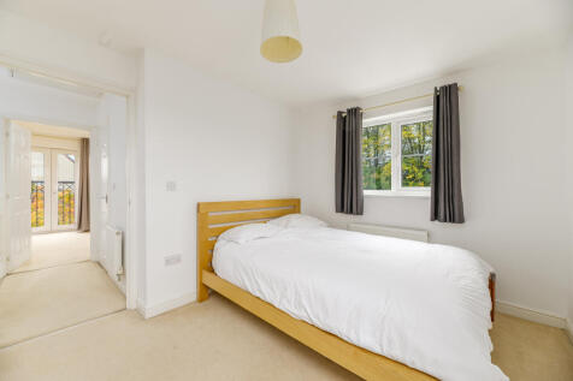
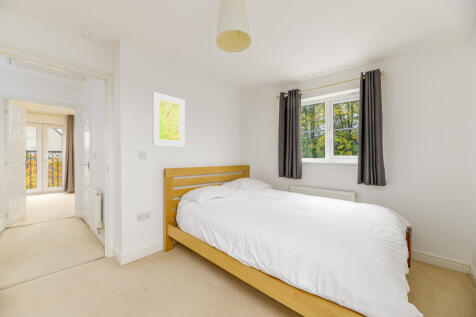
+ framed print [152,91,186,147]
